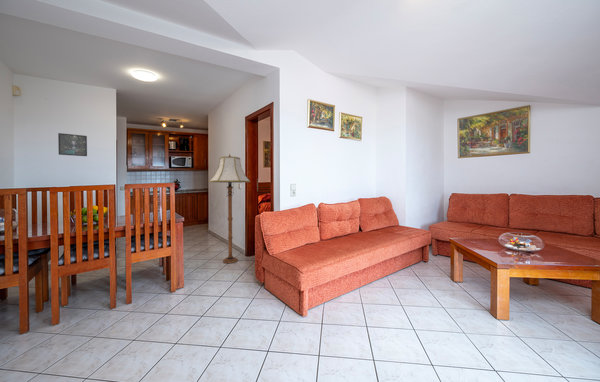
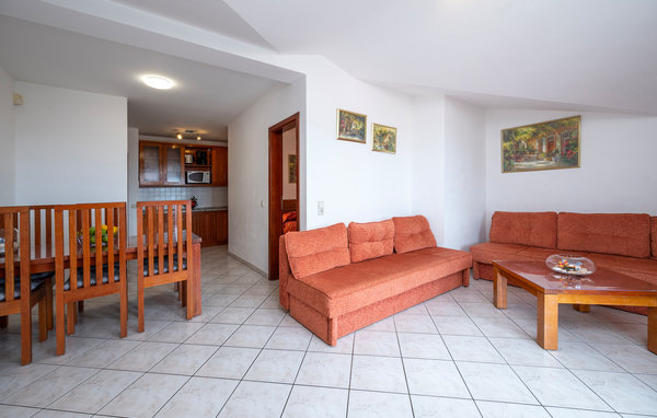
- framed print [57,132,88,157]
- floor lamp [208,153,251,264]
